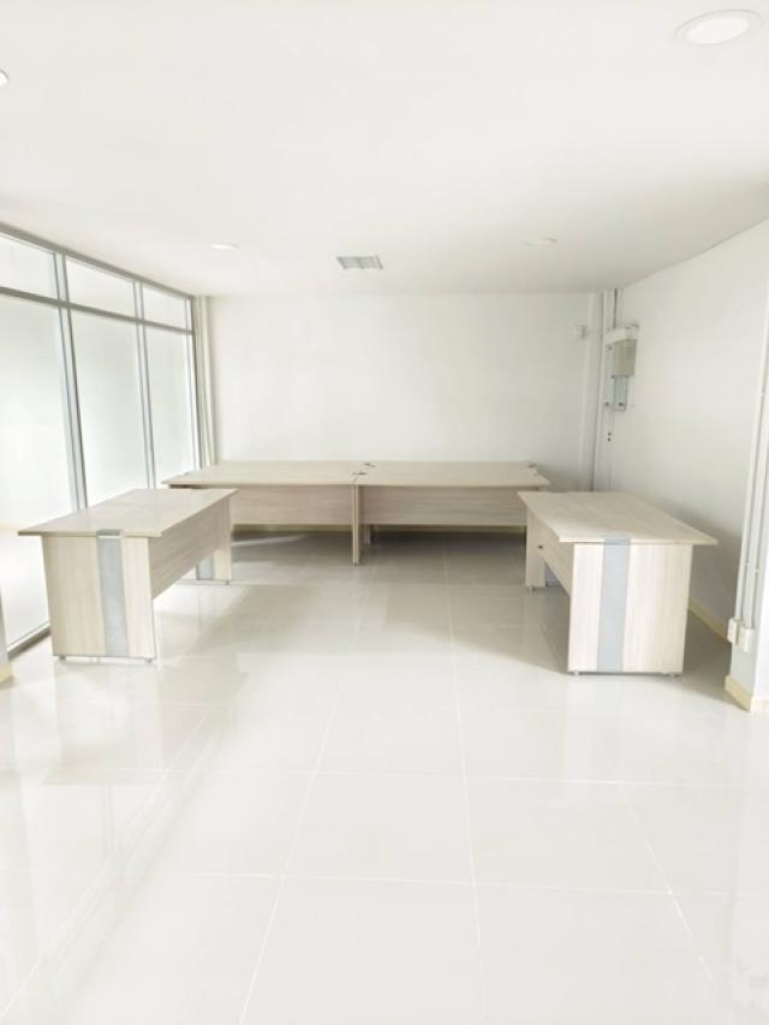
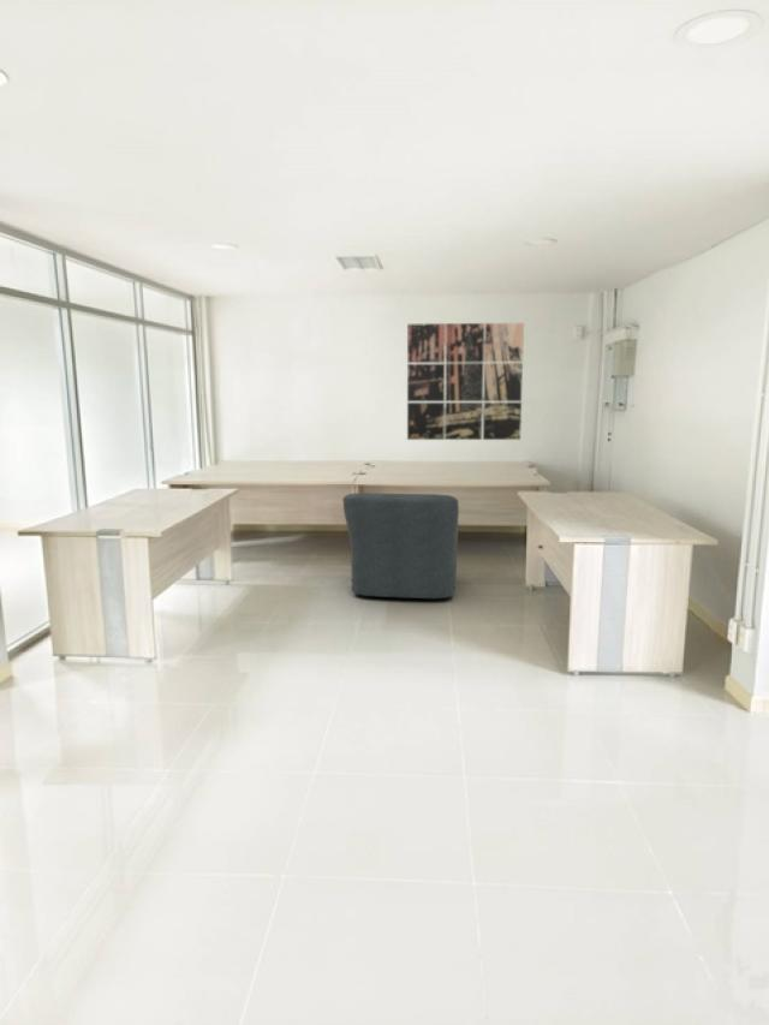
+ wall art [406,322,525,441]
+ chair [341,491,460,600]
